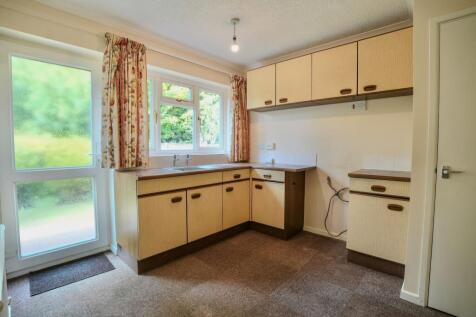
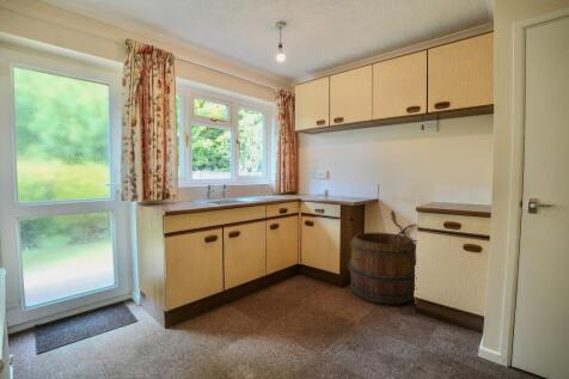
+ barrel [348,232,417,306]
